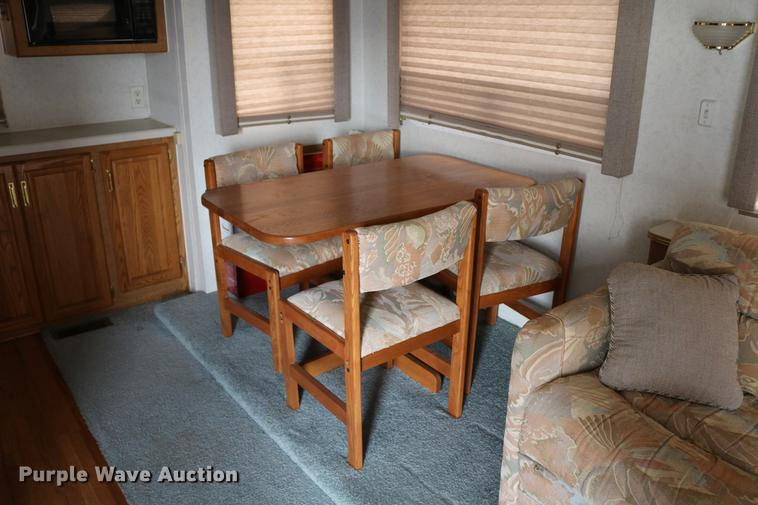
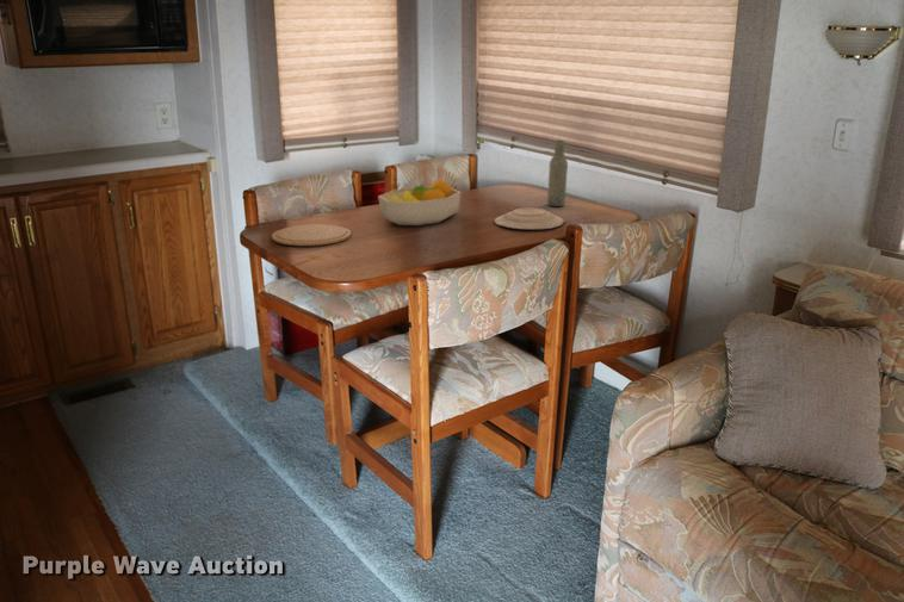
+ bottle [546,139,569,207]
+ plate [271,223,353,247]
+ fruit bowl [377,178,462,226]
+ plate [494,206,565,231]
